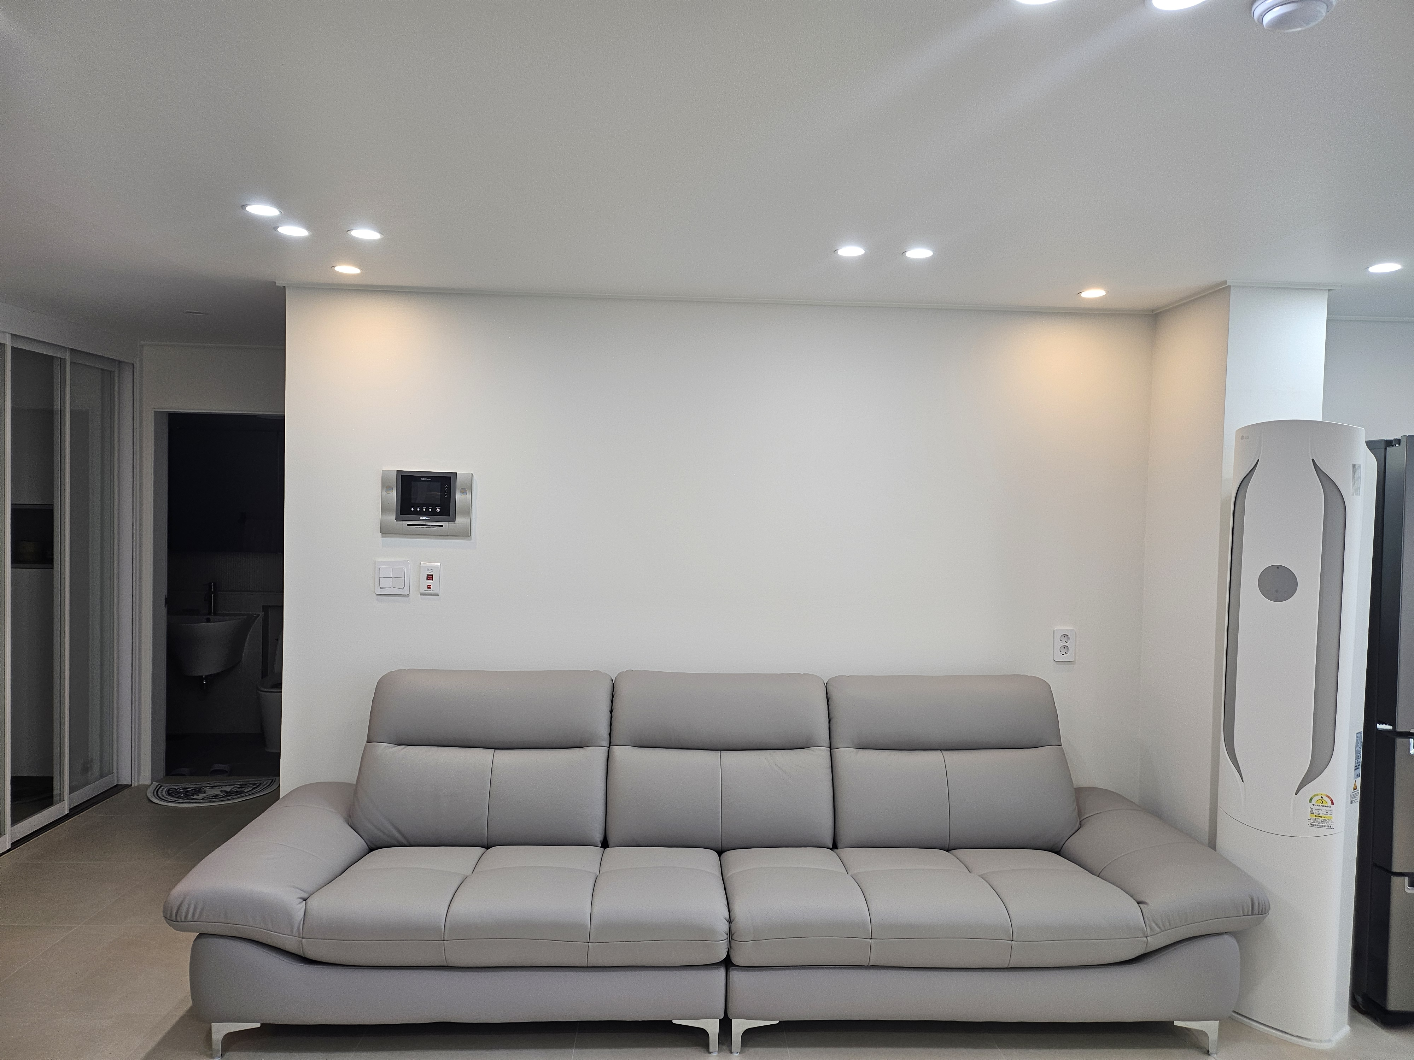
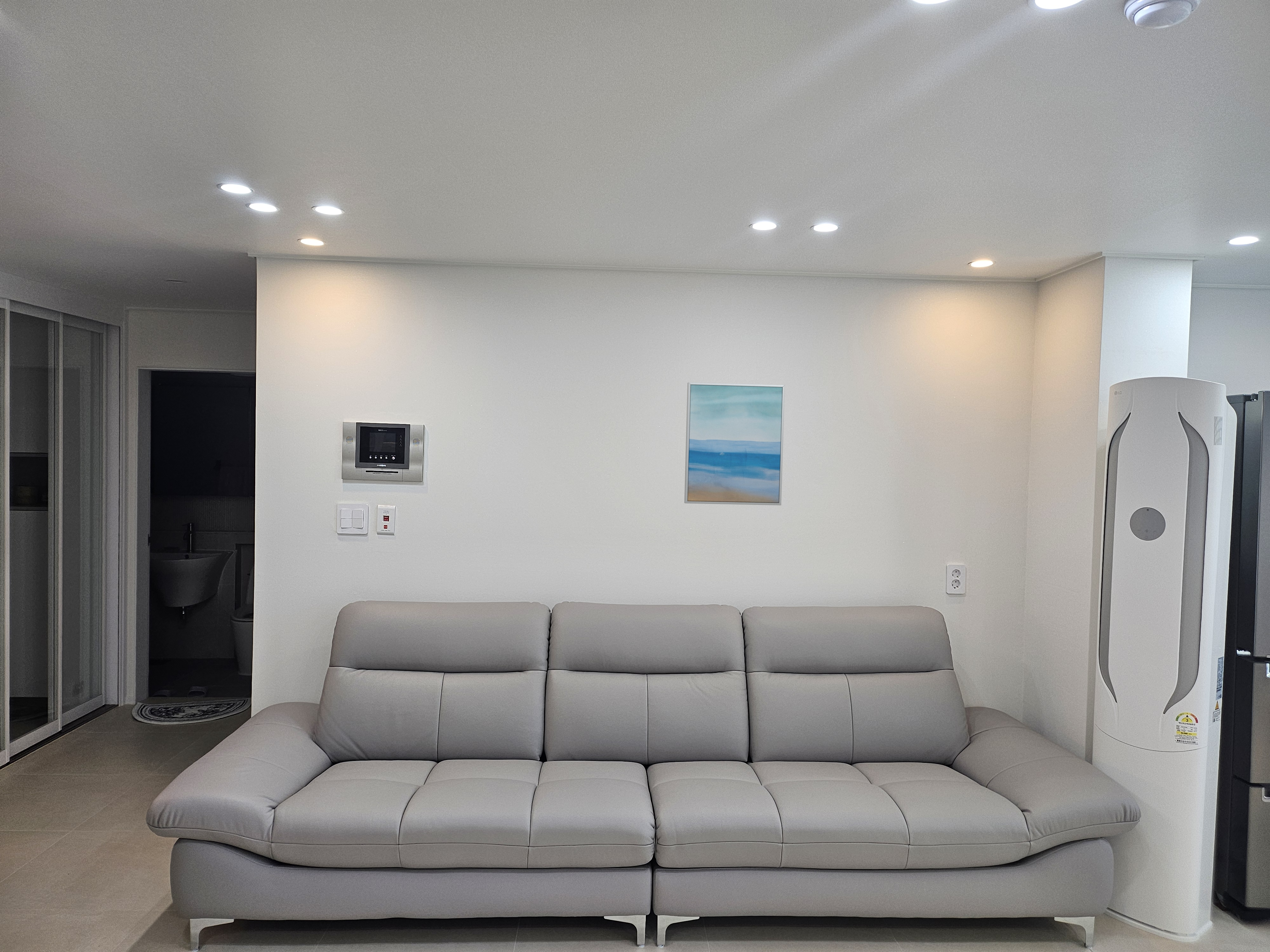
+ wall art [684,382,785,506]
